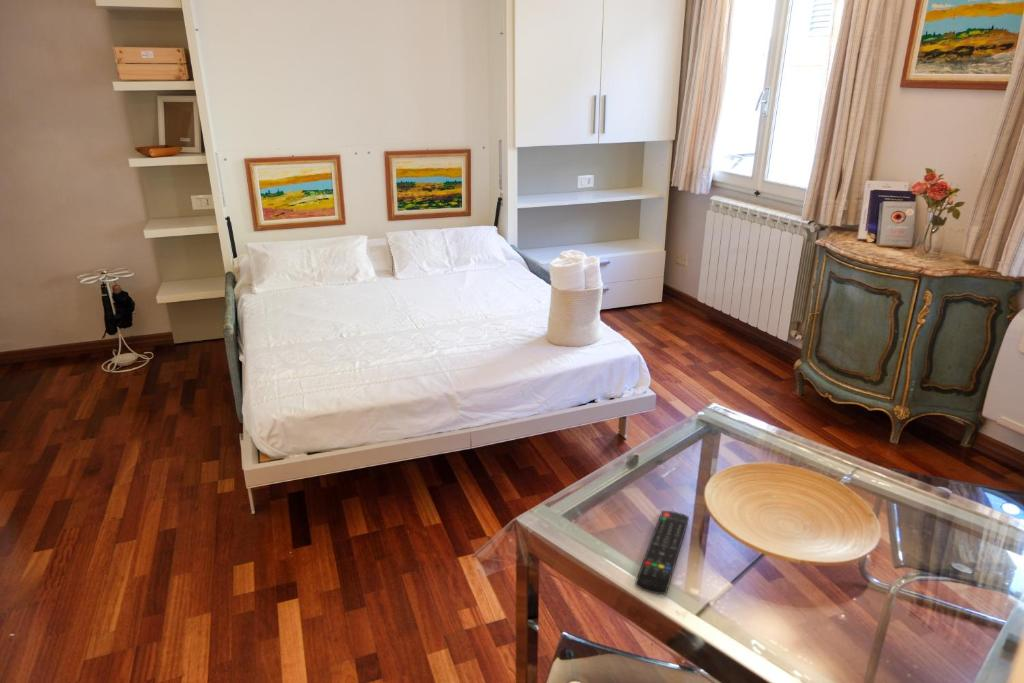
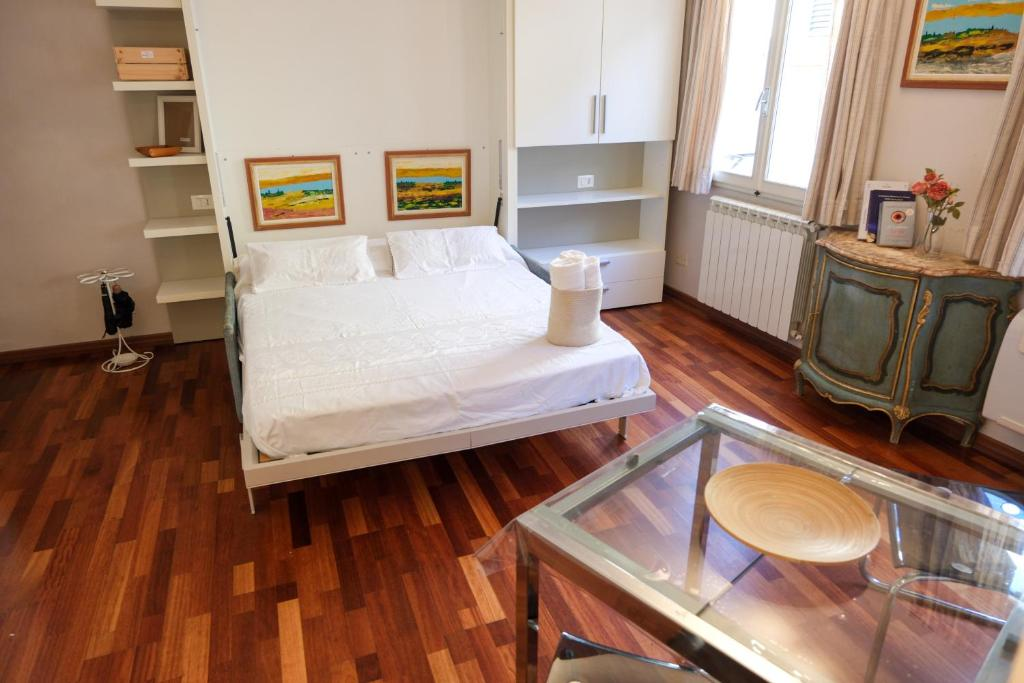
- remote control [634,510,690,596]
